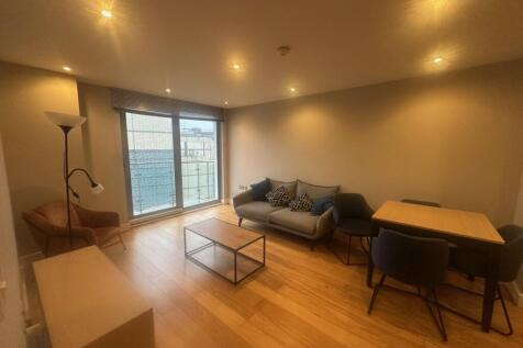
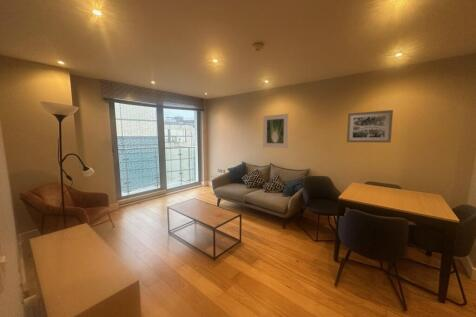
+ wall art [346,109,394,144]
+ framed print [262,113,289,149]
